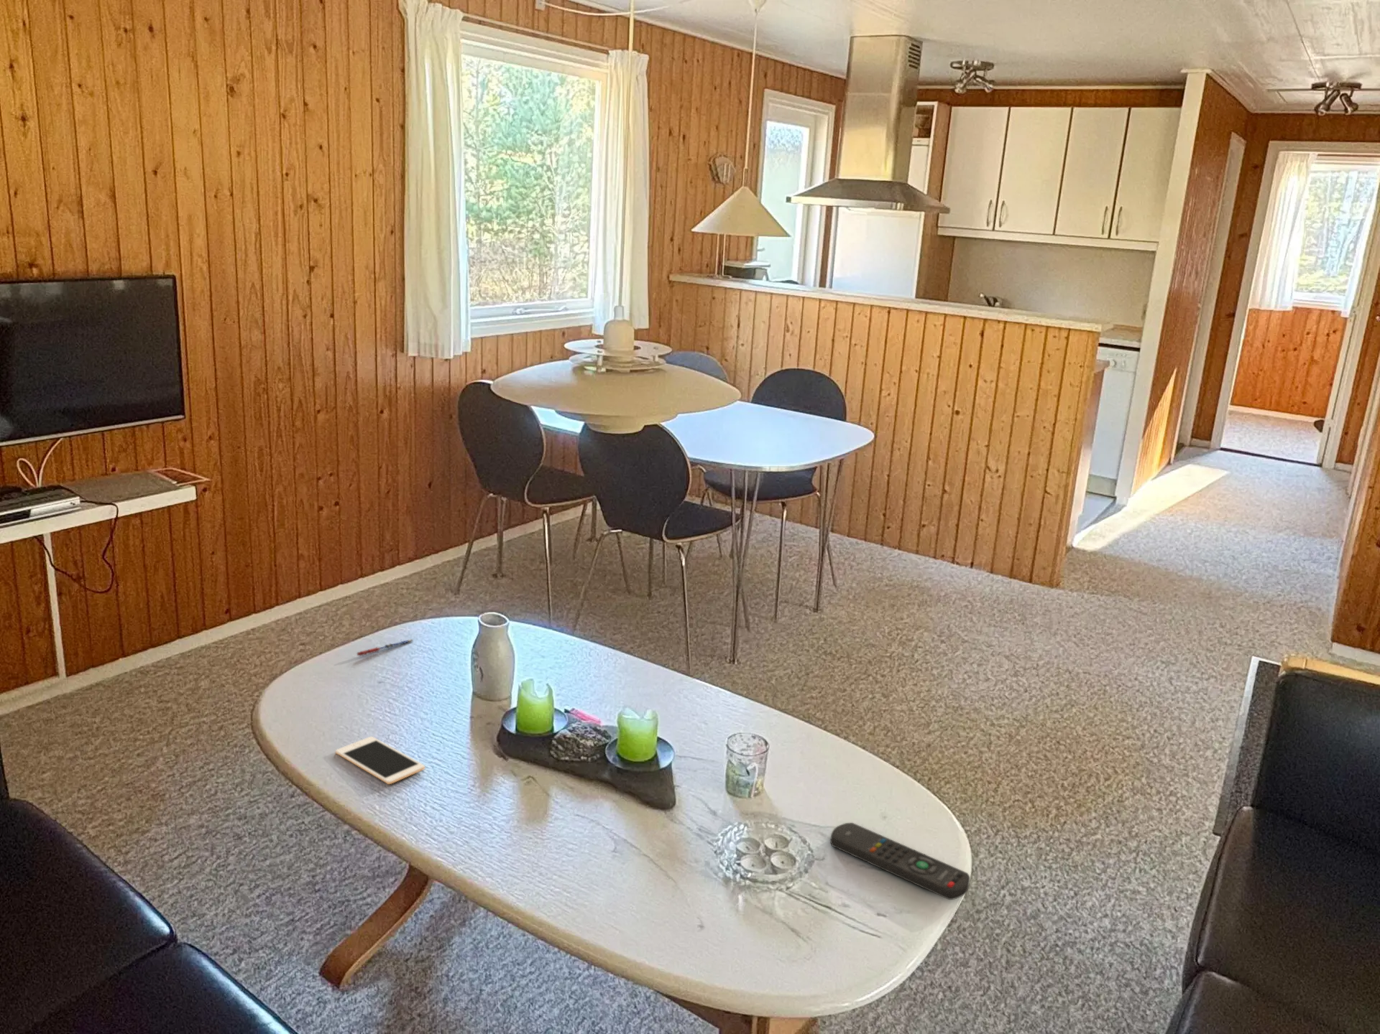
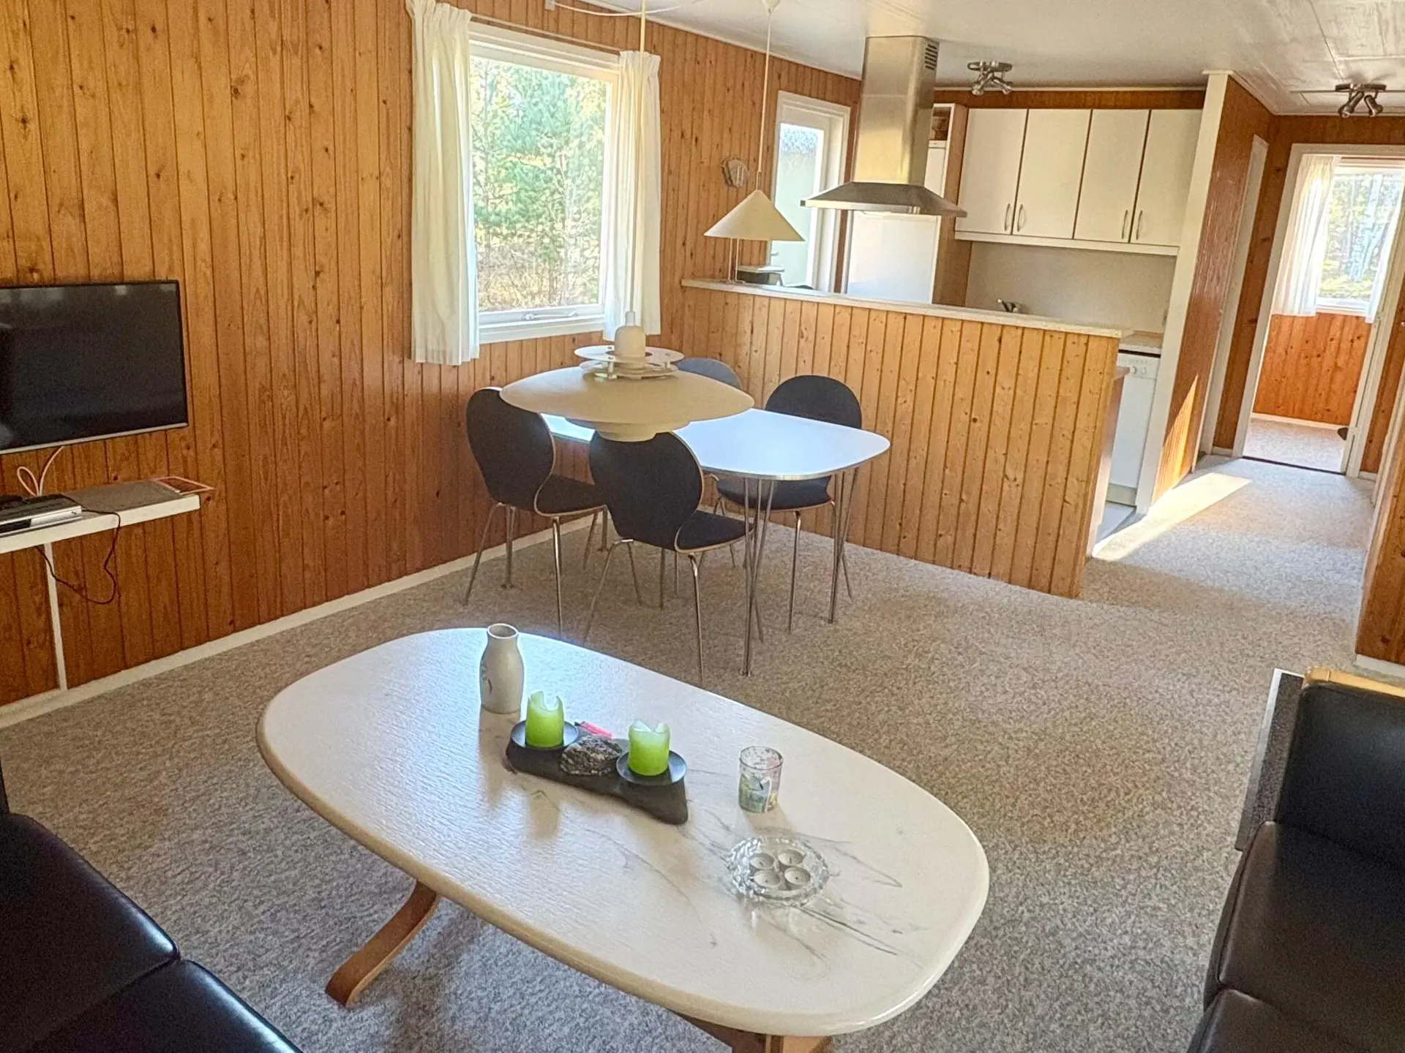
- pen [355,639,413,656]
- cell phone [335,736,426,785]
- remote control [829,822,971,900]
